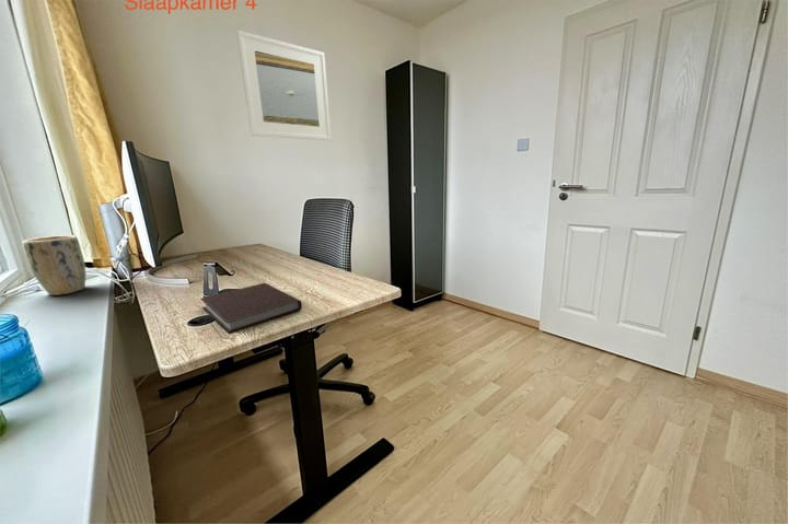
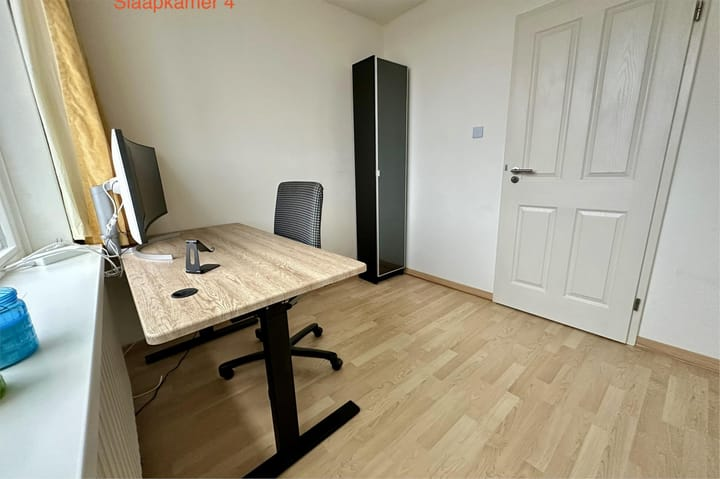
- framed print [235,30,332,141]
- plant pot [22,234,88,296]
- notebook [199,282,303,335]
